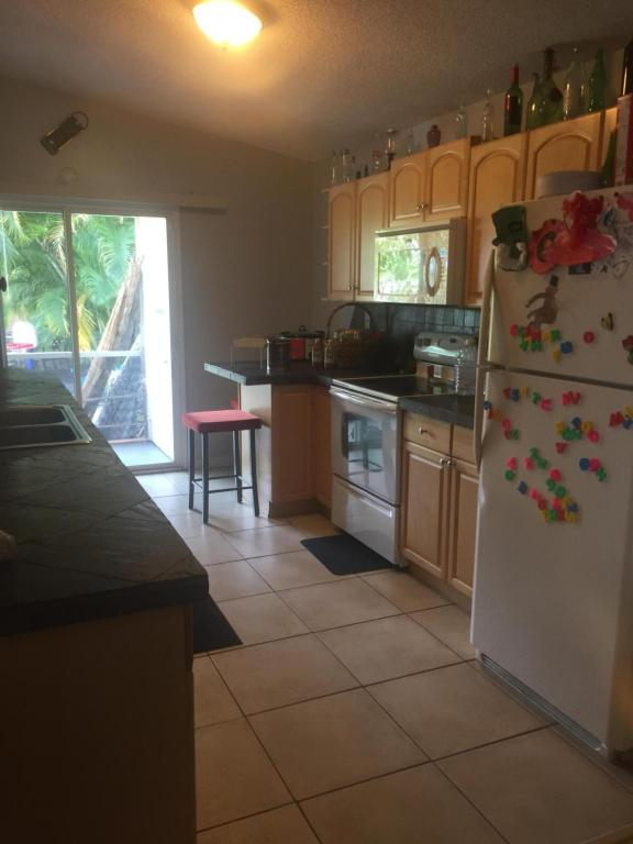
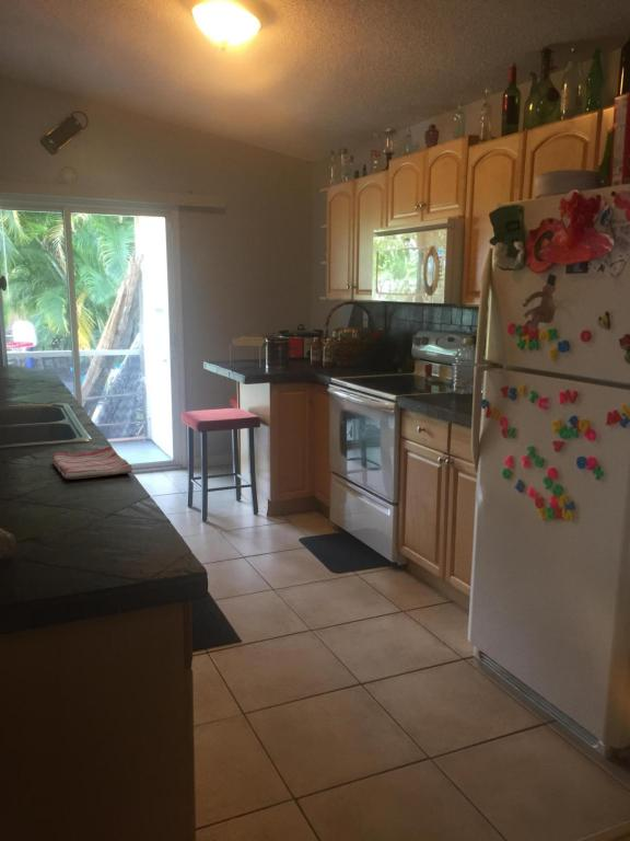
+ dish towel [51,445,133,481]
